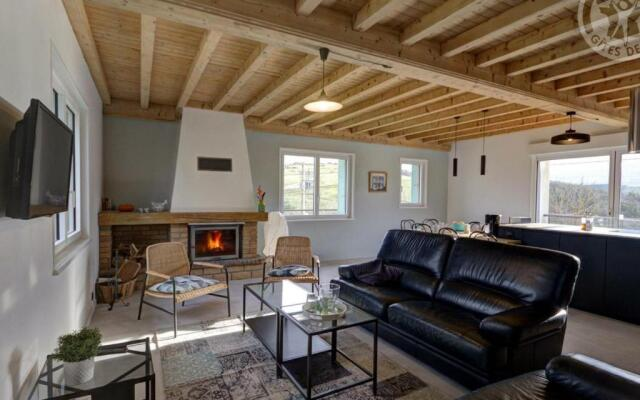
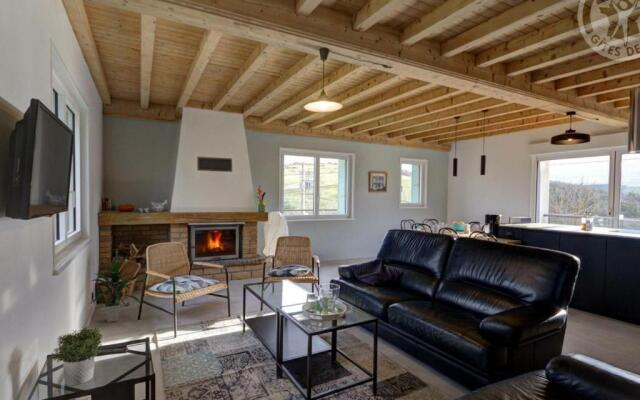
+ indoor plant [89,258,142,323]
